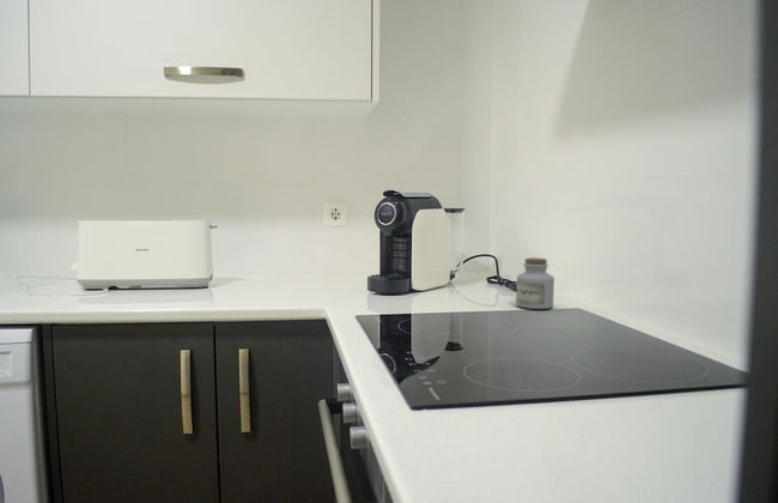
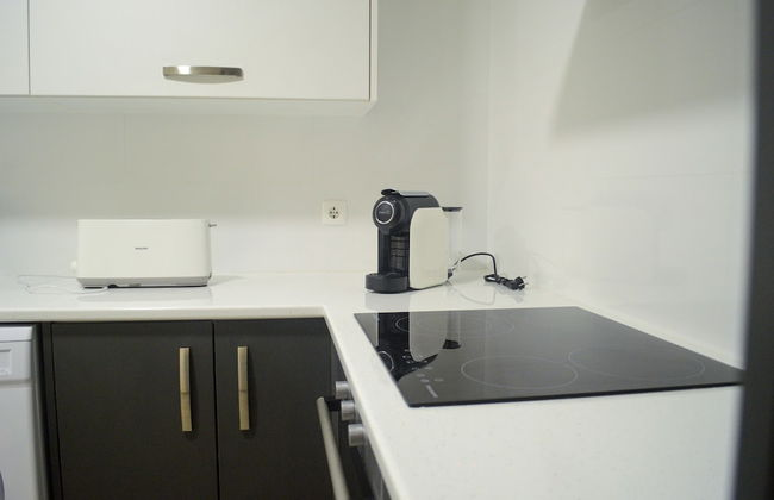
- jar [515,256,555,310]
